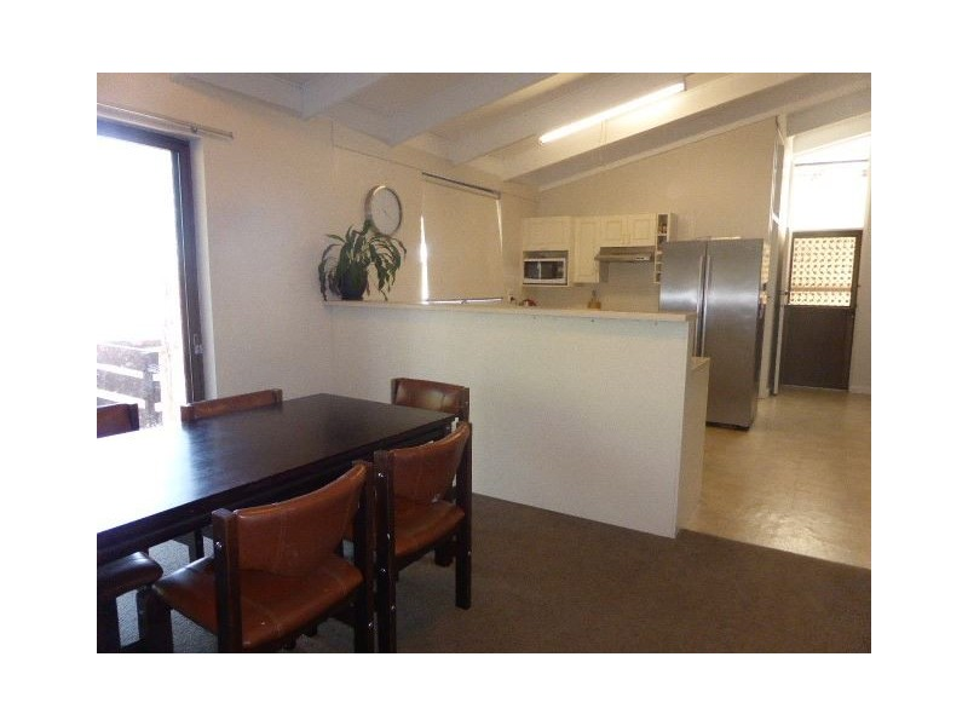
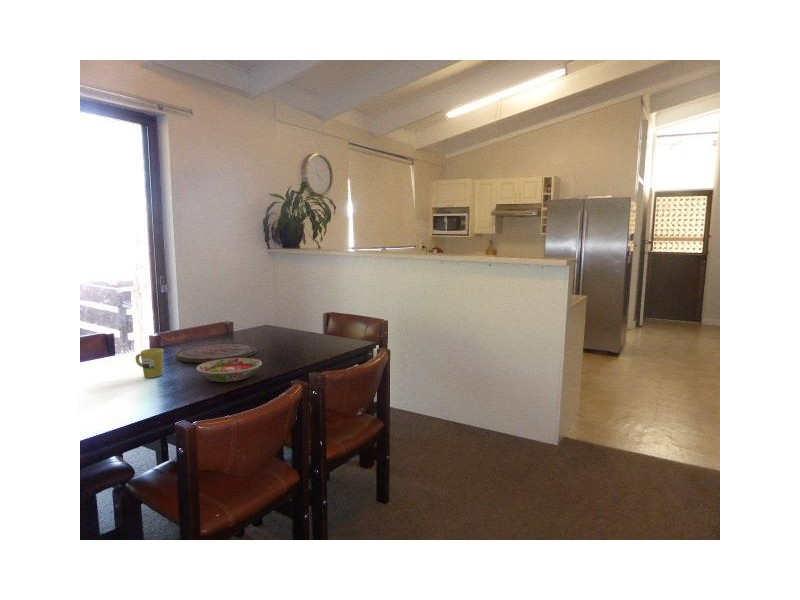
+ bowl [195,357,263,383]
+ cutting board [174,342,258,364]
+ mug [135,347,165,378]
